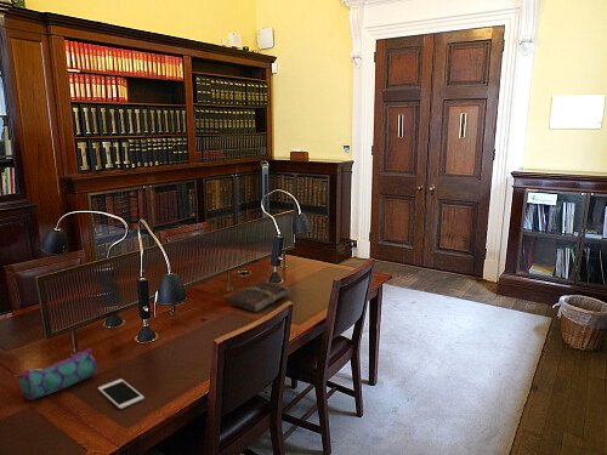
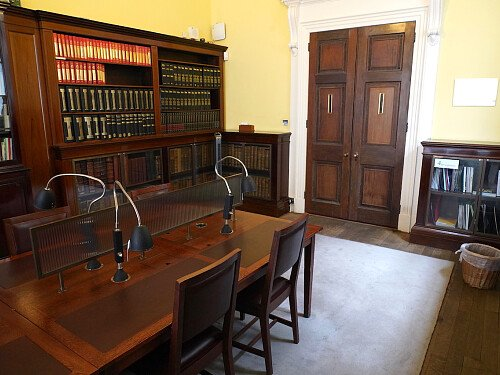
- pencil case [18,347,97,400]
- cell phone [97,377,144,410]
- book [228,280,290,313]
